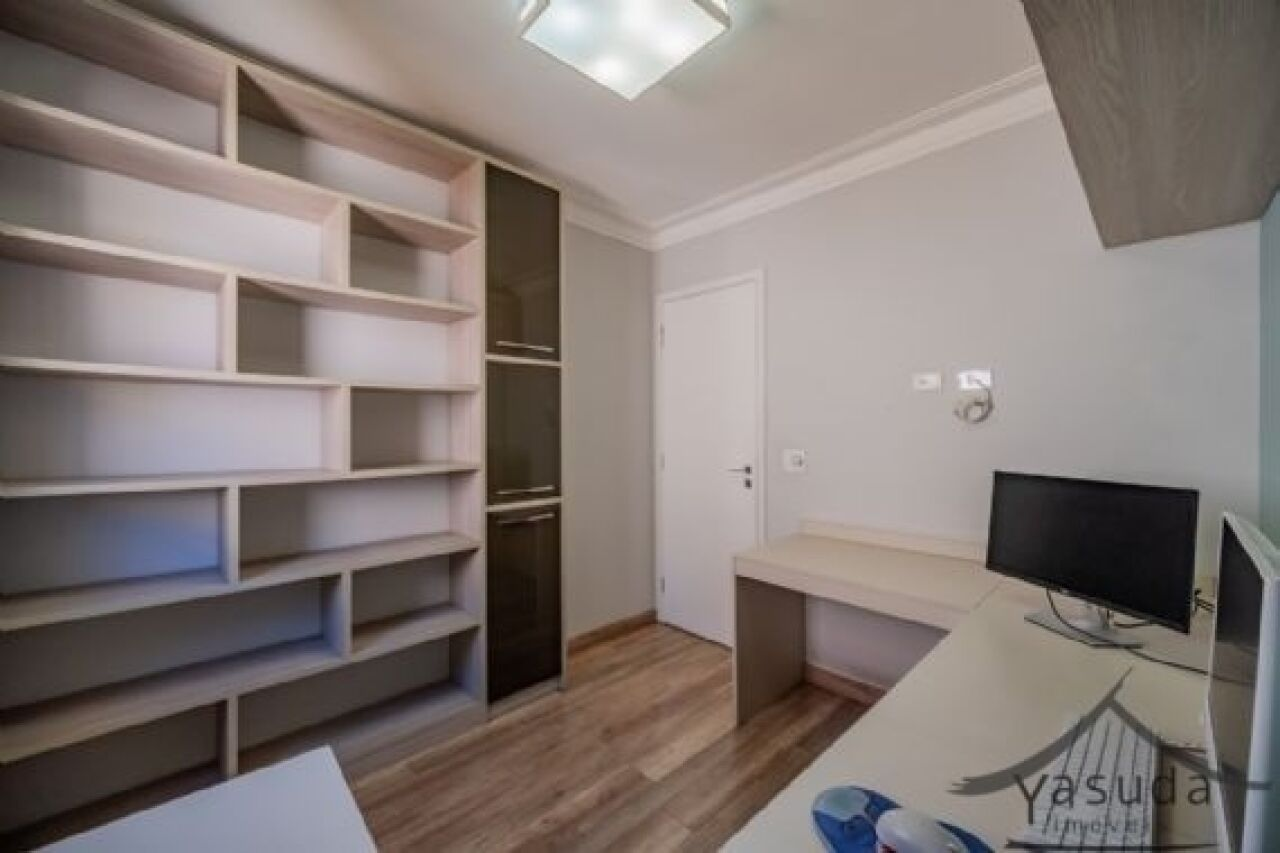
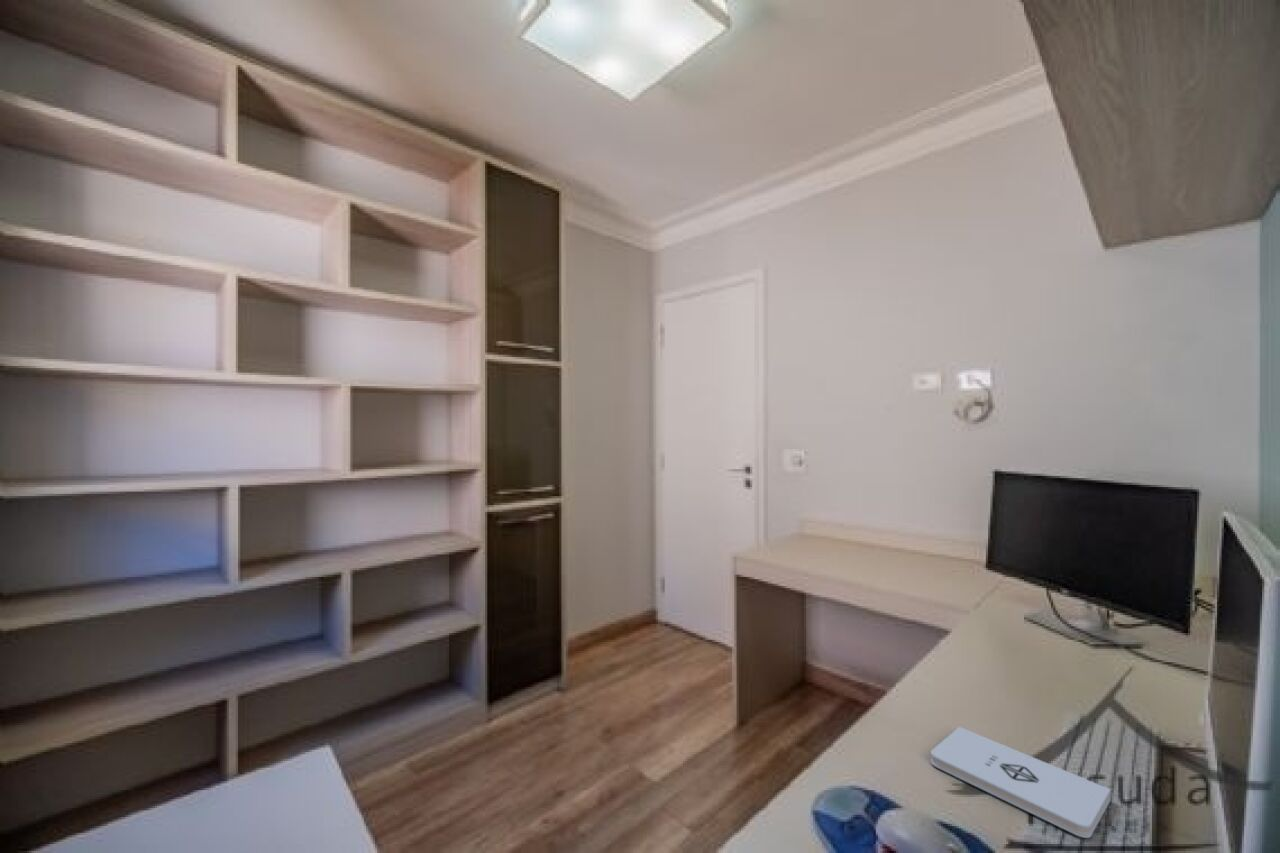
+ notepad [930,726,1112,839]
